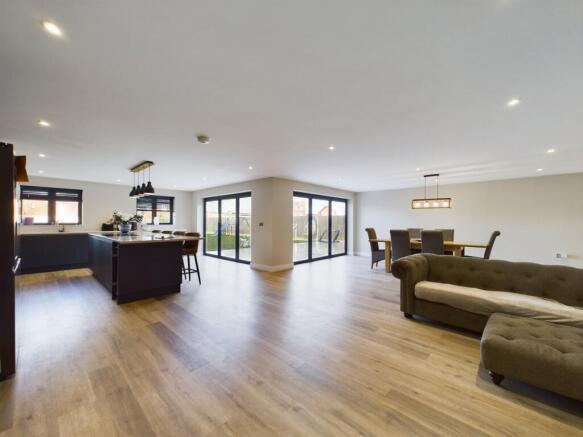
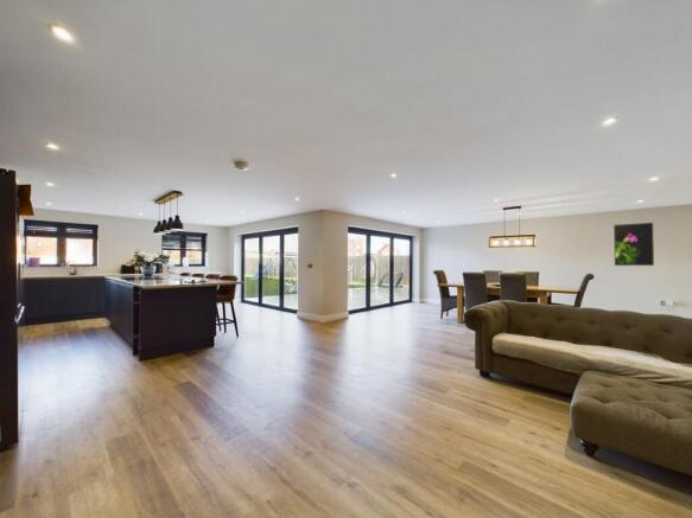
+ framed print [612,222,655,267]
